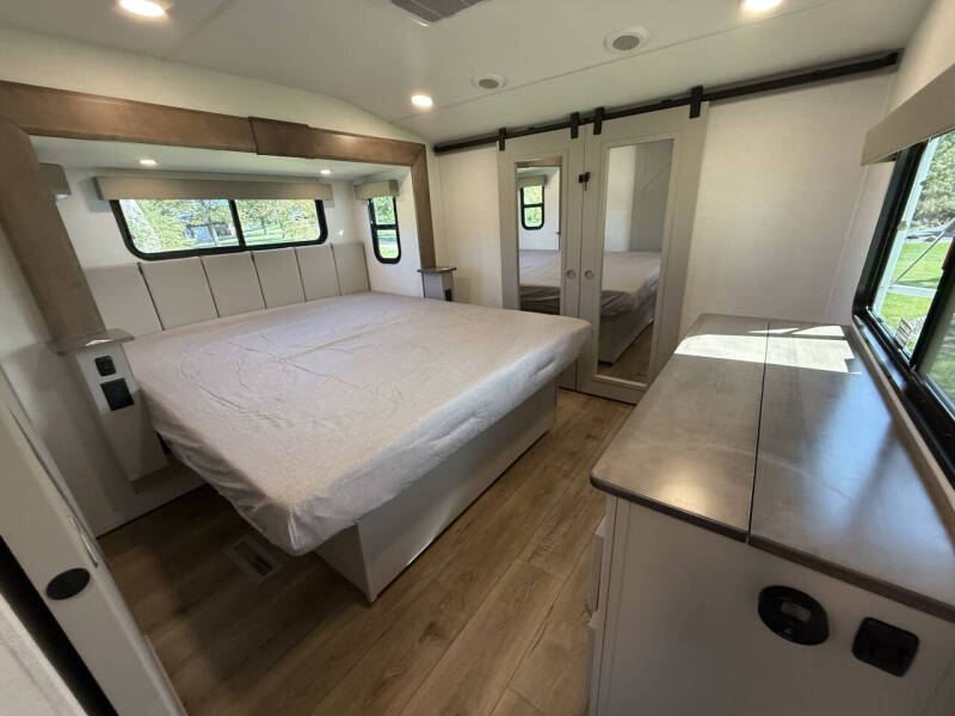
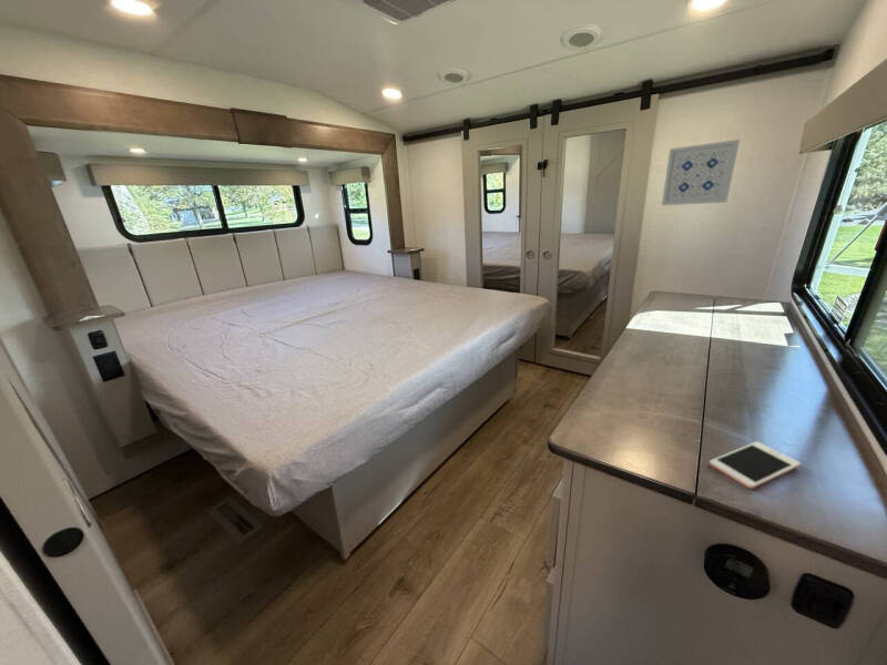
+ cell phone [708,441,802,490]
+ wall art [661,139,741,207]
